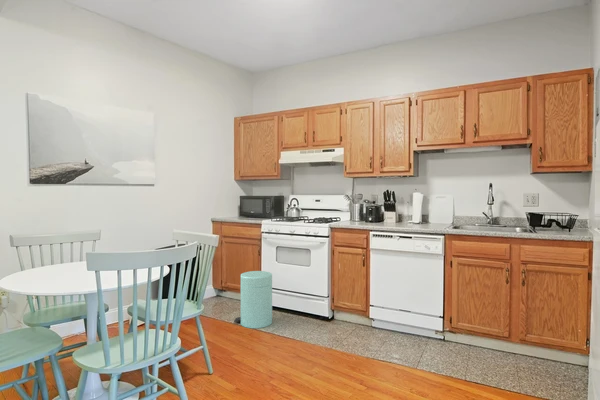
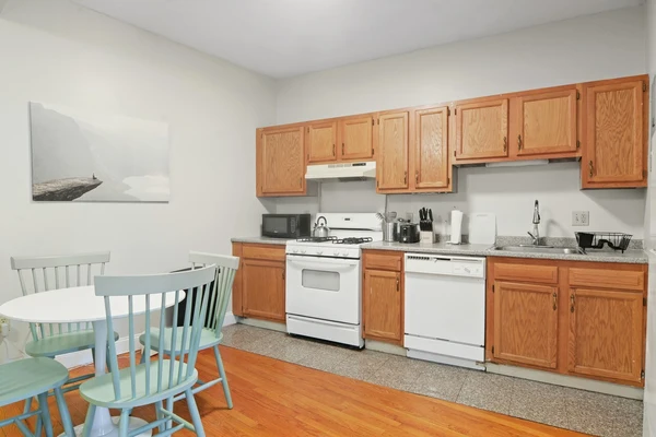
- trash can [233,270,273,329]
